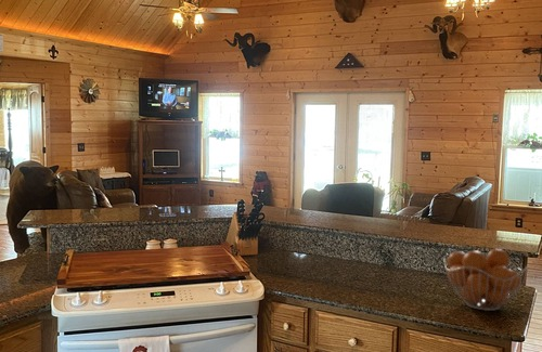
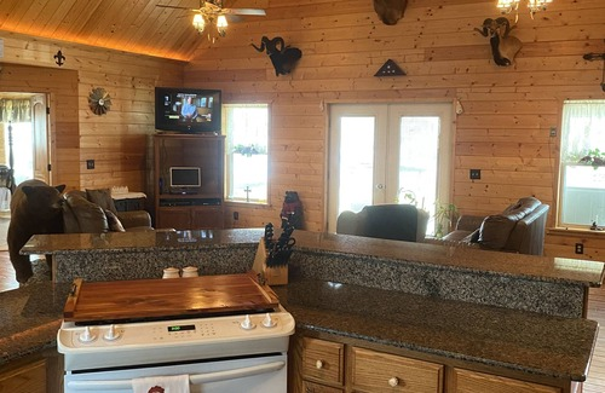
- fruit basket [443,248,529,312]
